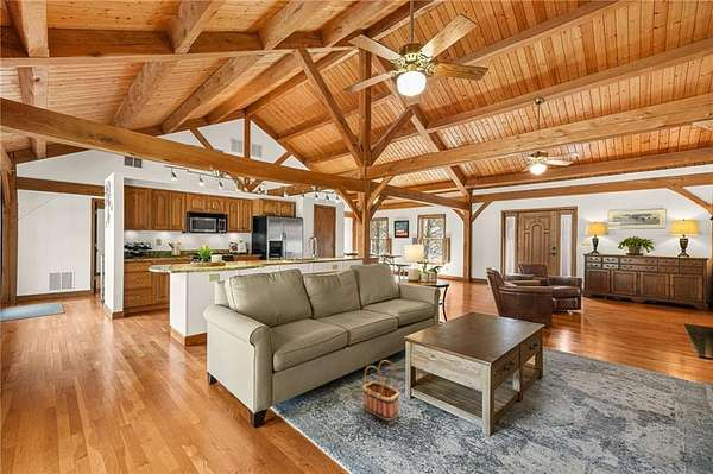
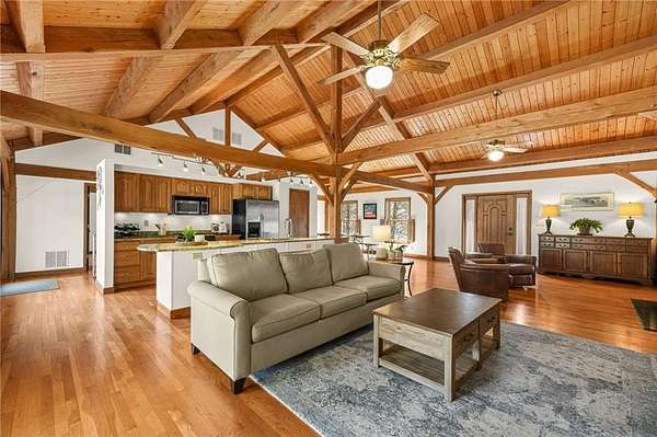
- basket [362,359,400,422]
